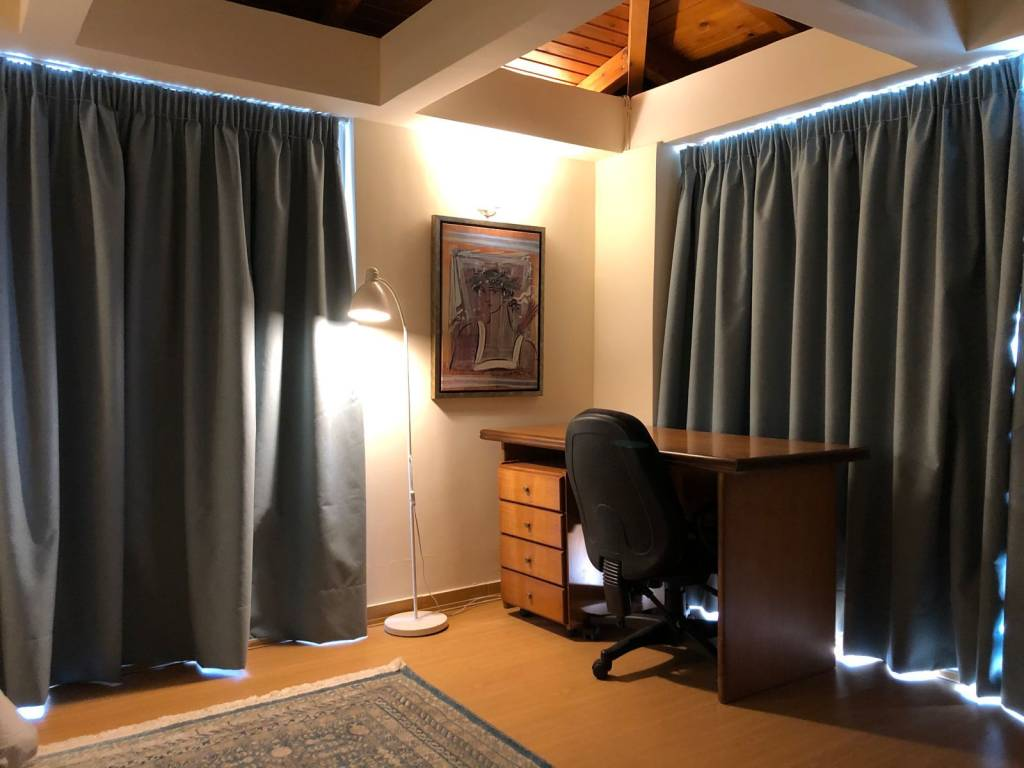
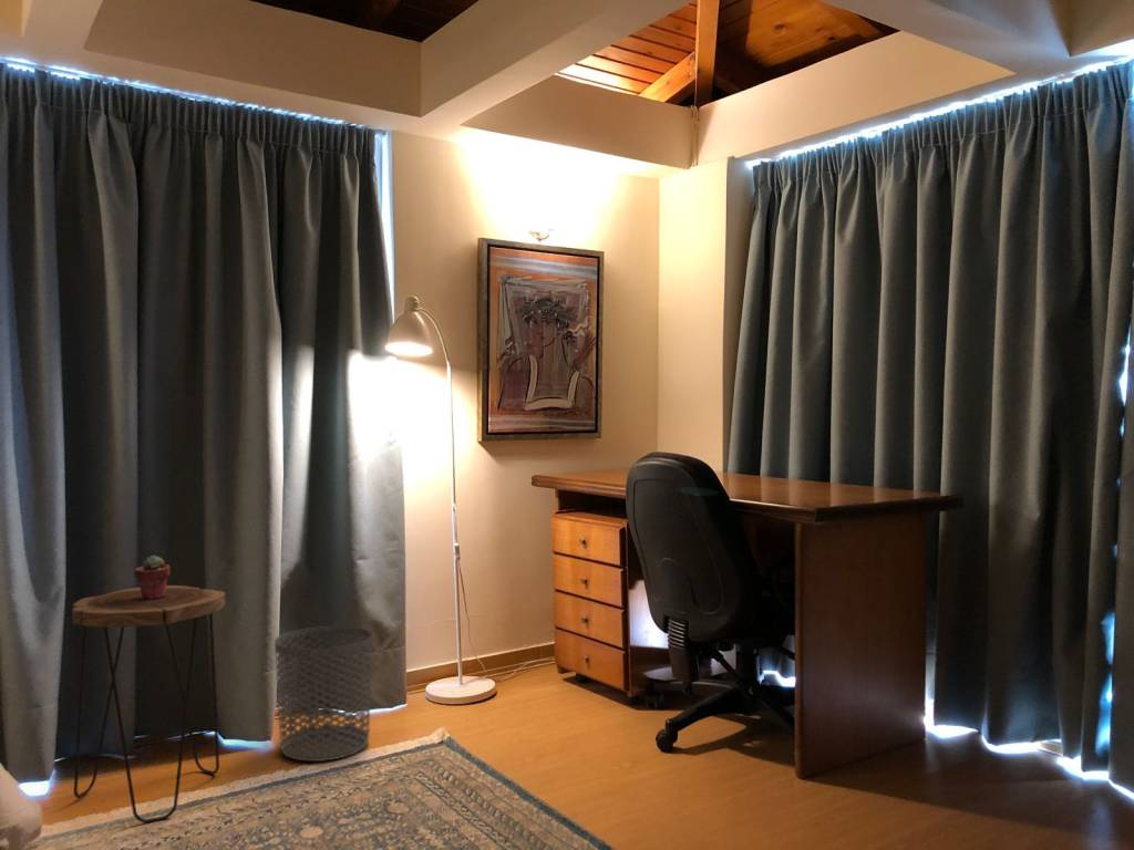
+ waste bin [274,625,373,763]
+ side table [71,584,226,825]
+ potted succulent [133,554,171,600]
